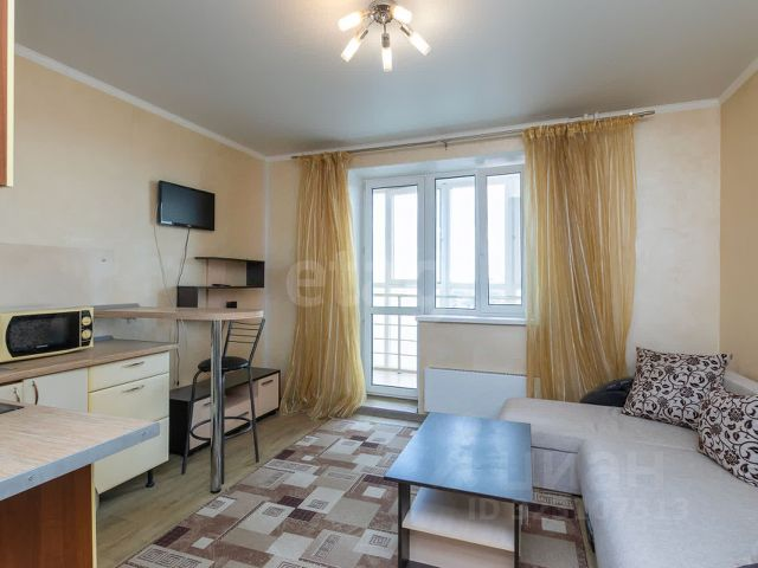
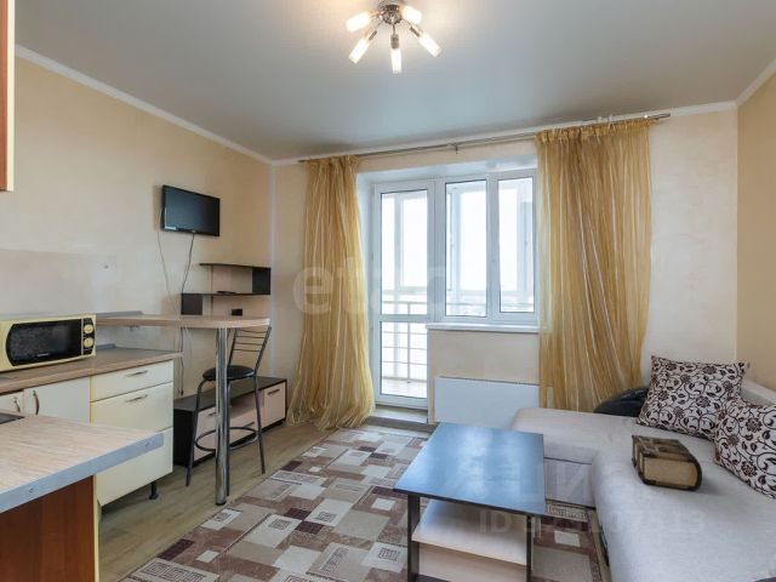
+ book [630,434,703,492]
